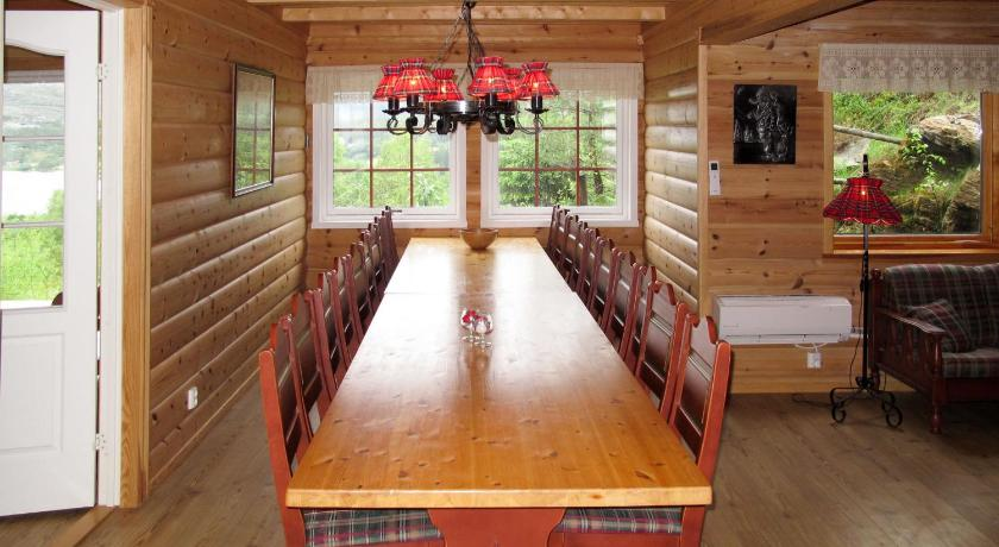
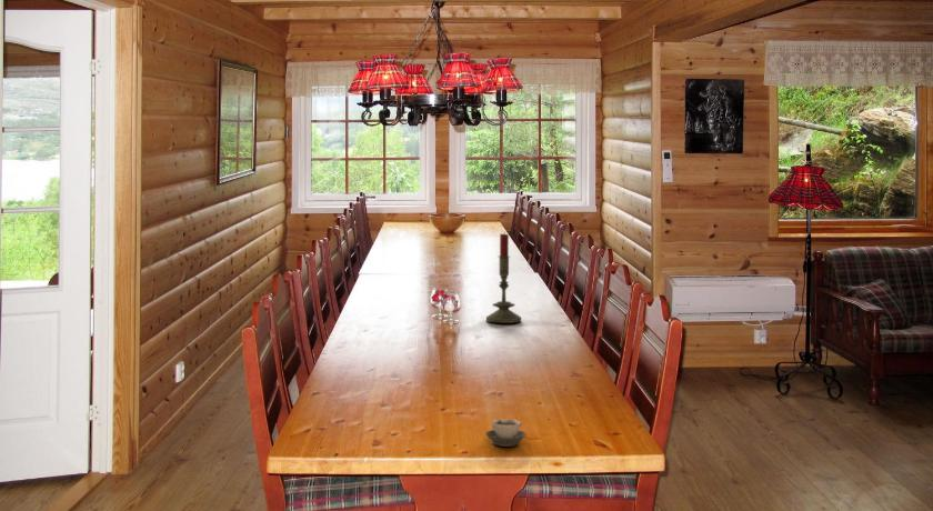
+ candle [485,233,522,324]
+ cup [484,419,528,448]
